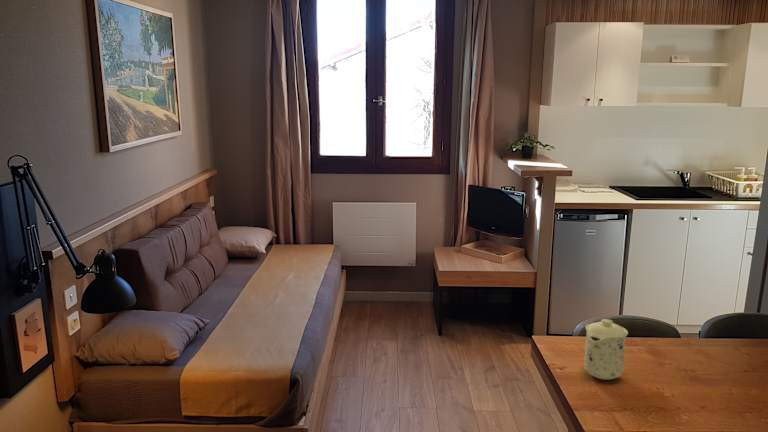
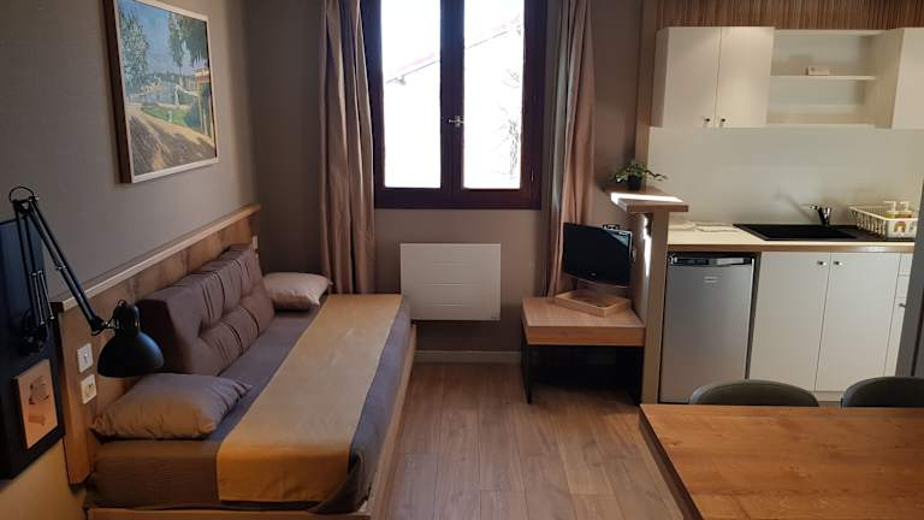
- mug [583,318,629,381]
